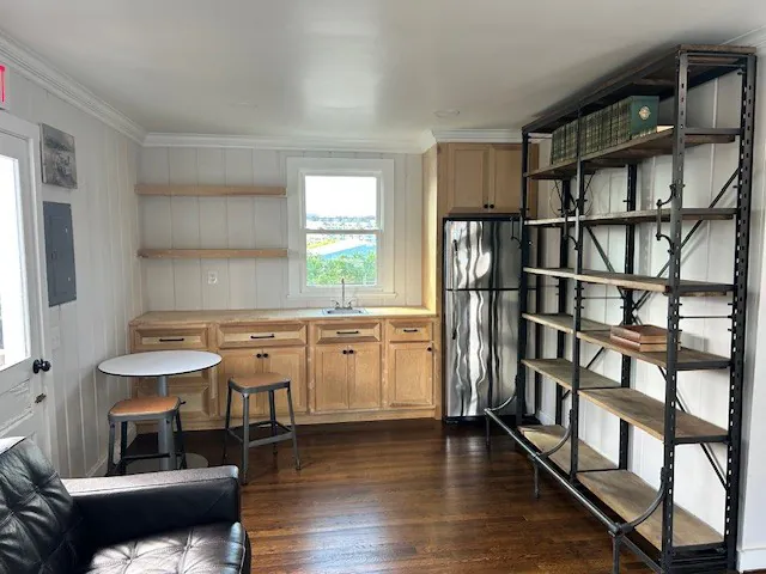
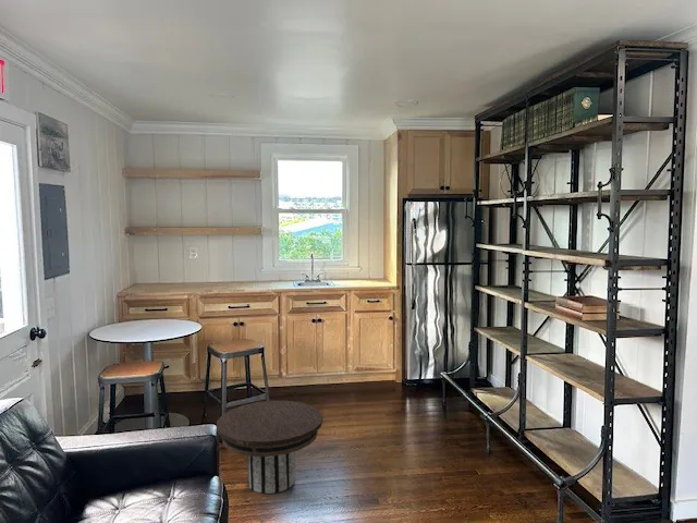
+ side table [216,400,323,495]
